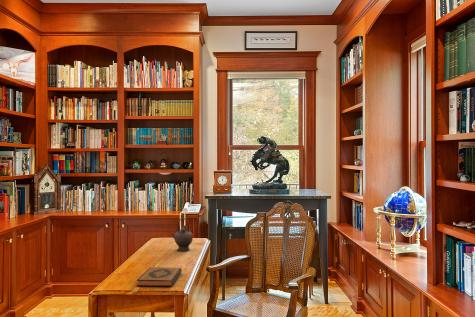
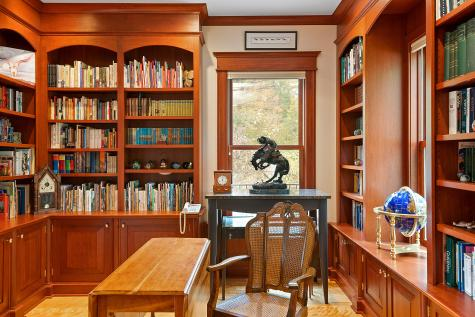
- hardback book [136,266,183,287]
- teapot [169,217,194,252]
